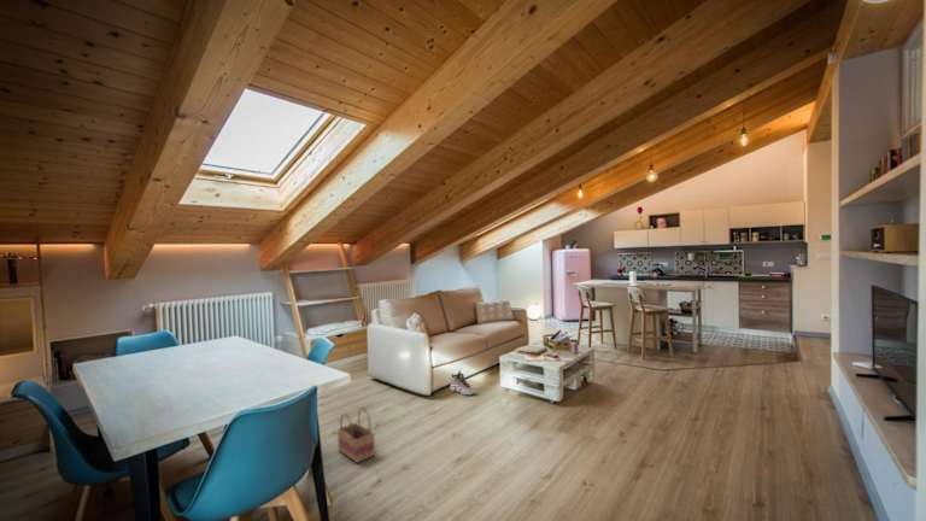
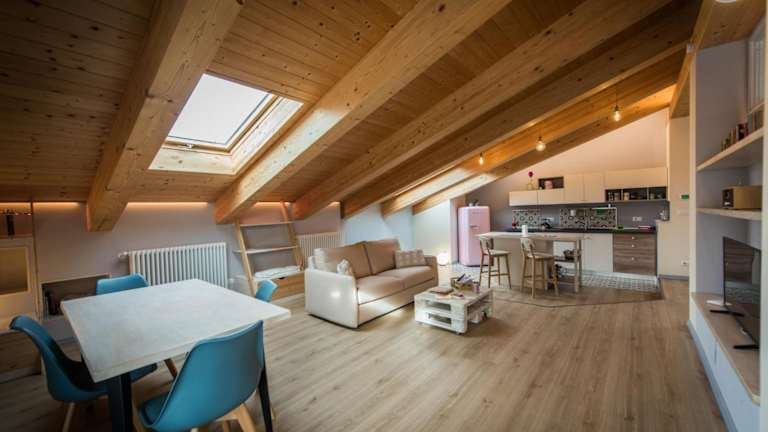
- basket [336,406,376,464]
- sneaker [450,369,477,397]
